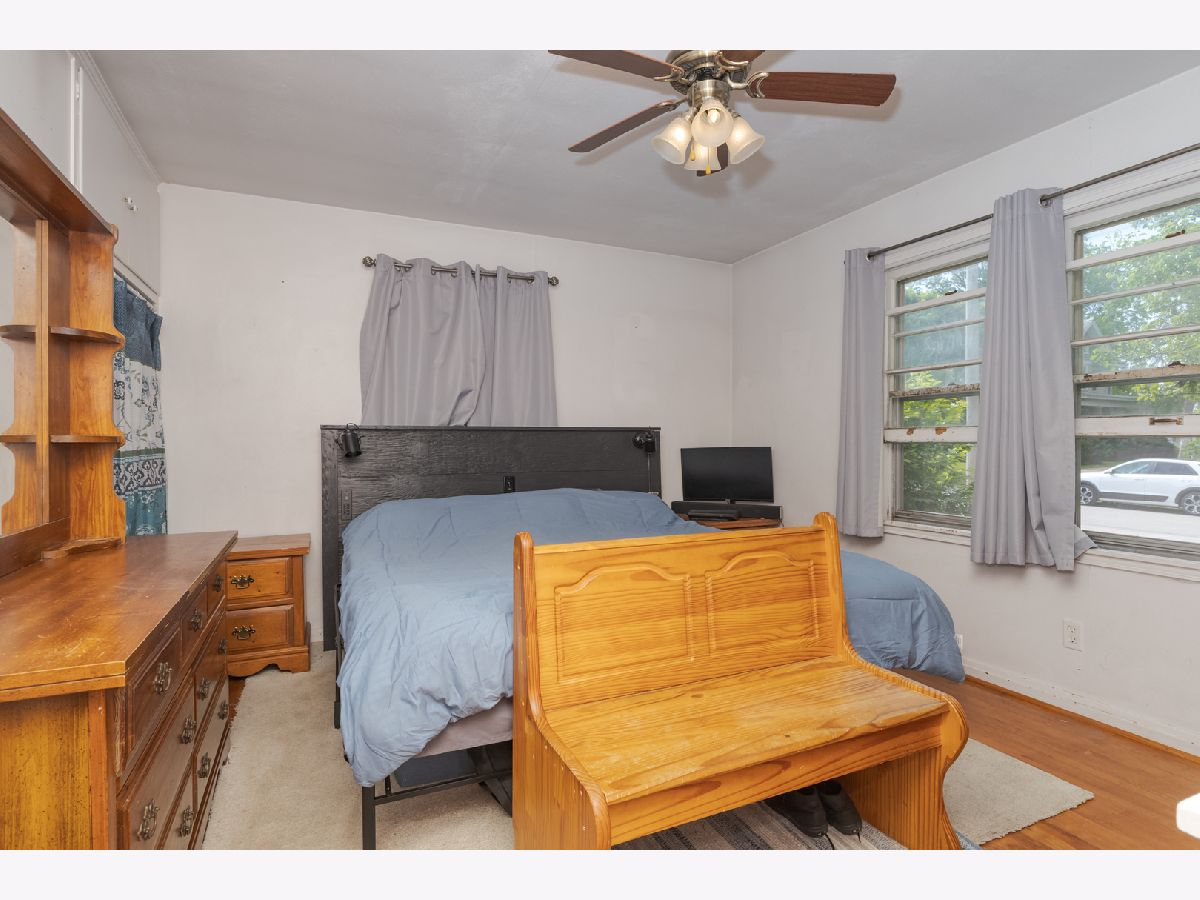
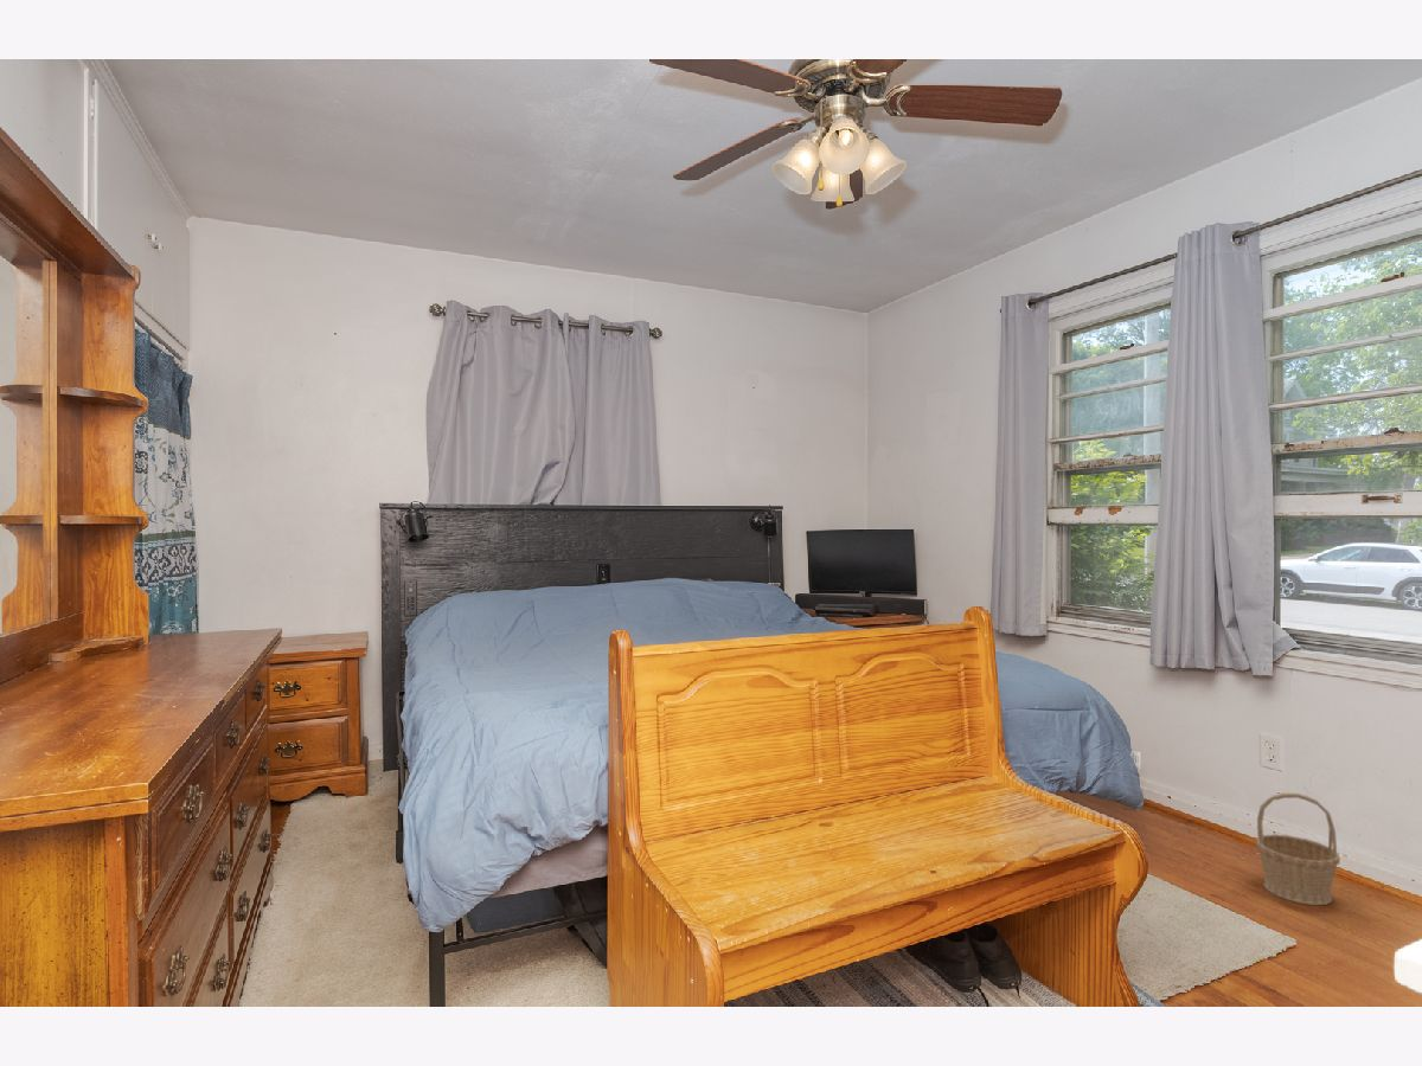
+ basket [1255,791,1341,906]
